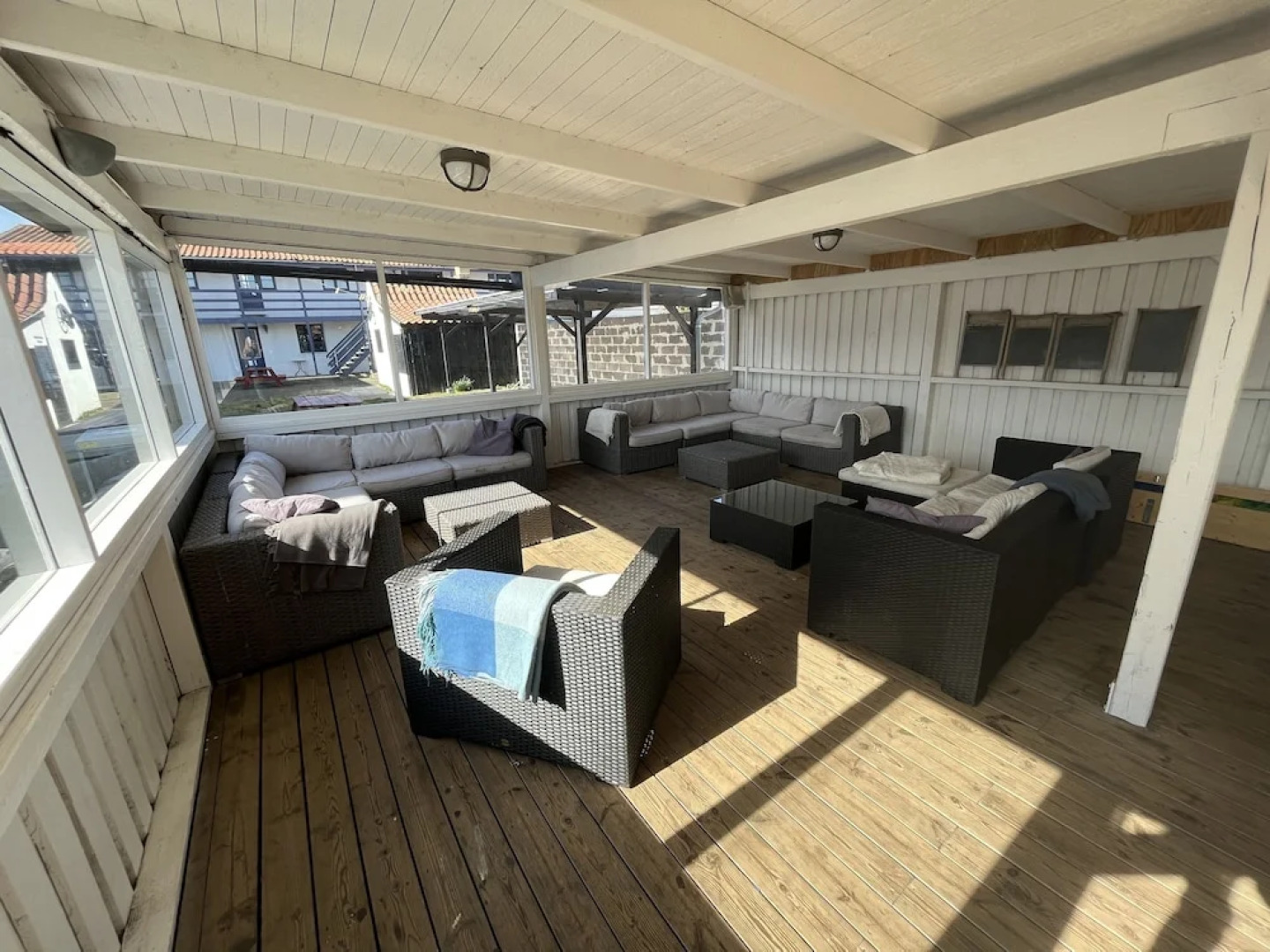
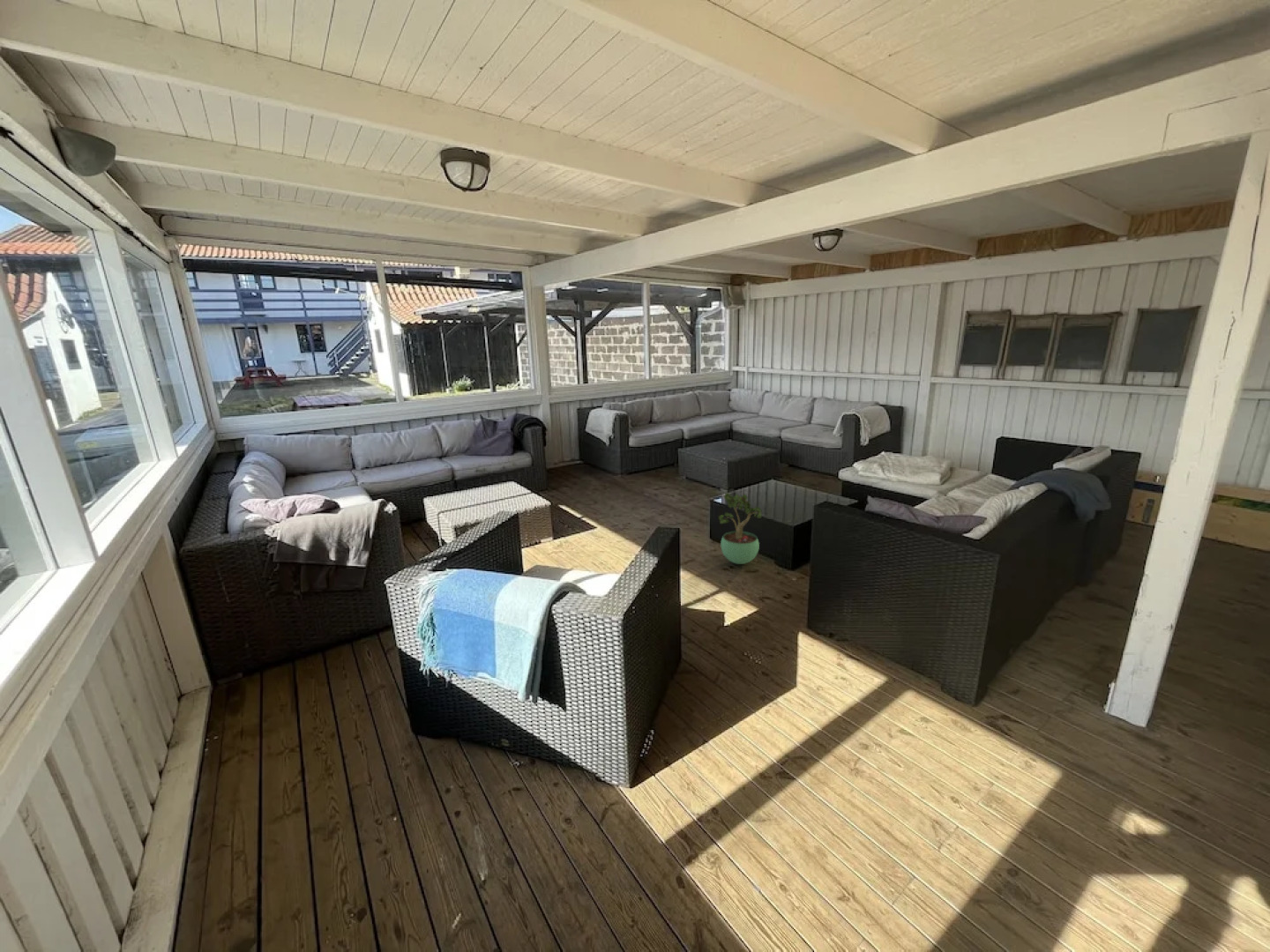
+ potted plant [717,492,763,565]
